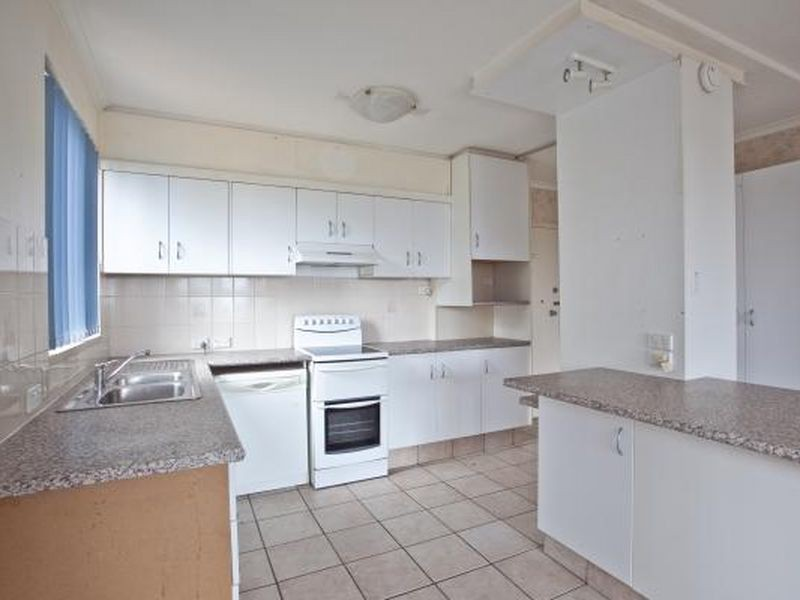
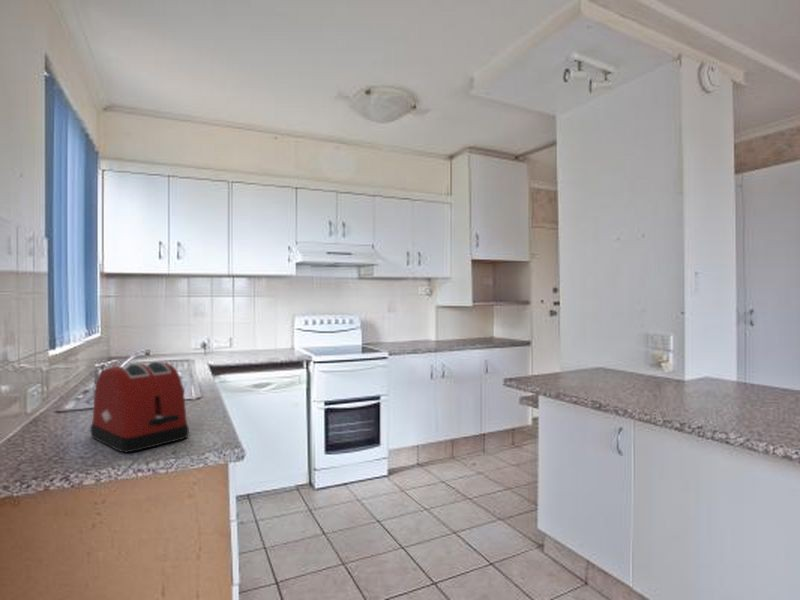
+ toaster [89,361,190,454]
